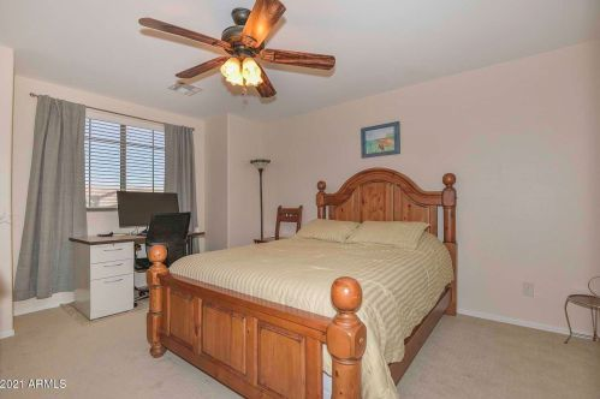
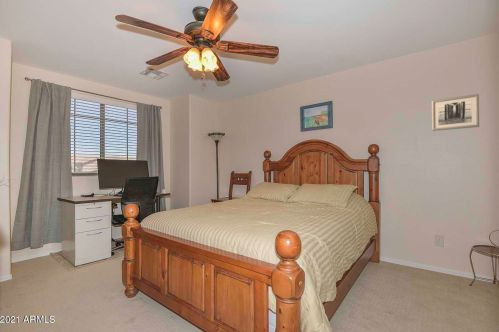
+ wall art [431,93,480,132]
